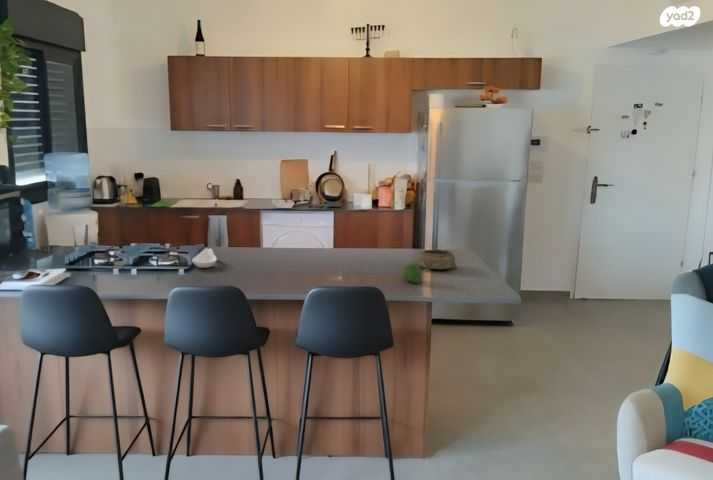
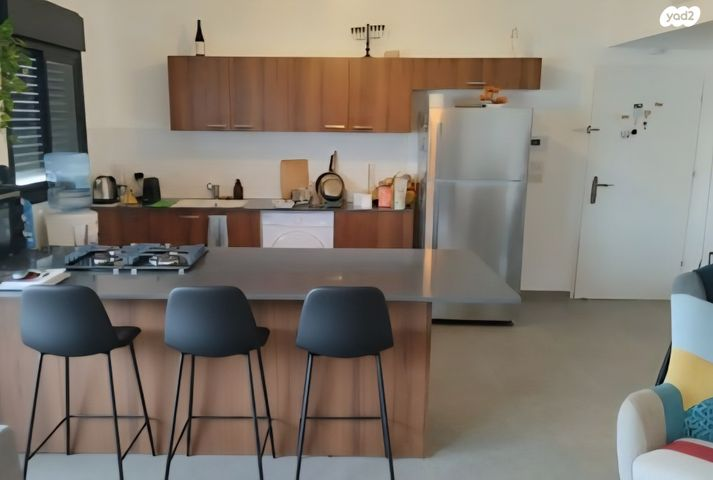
- fruit [402,263,422,284]
- spoon rest [191,247,218,269]
- decorative bowl [417,249,458,272]
